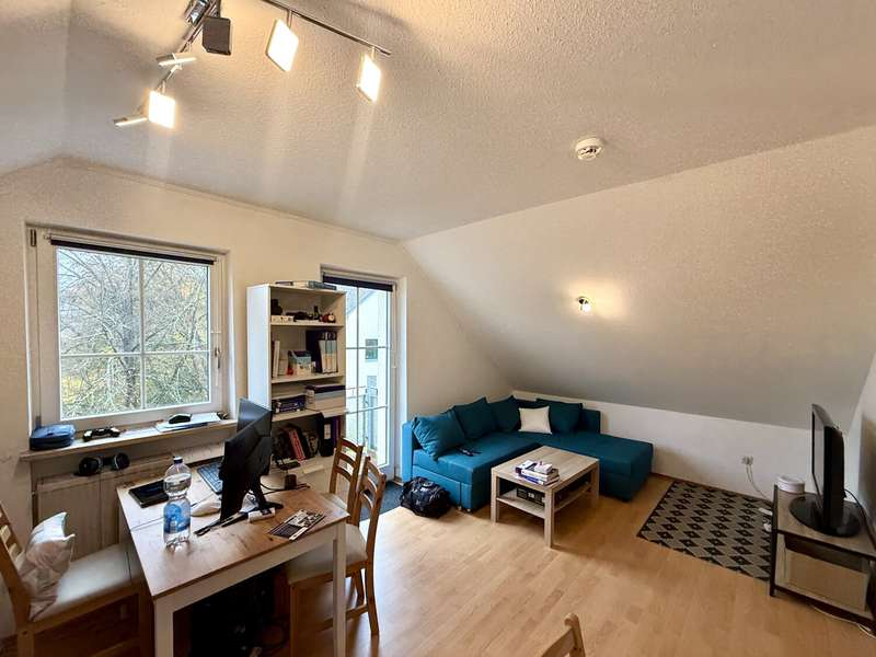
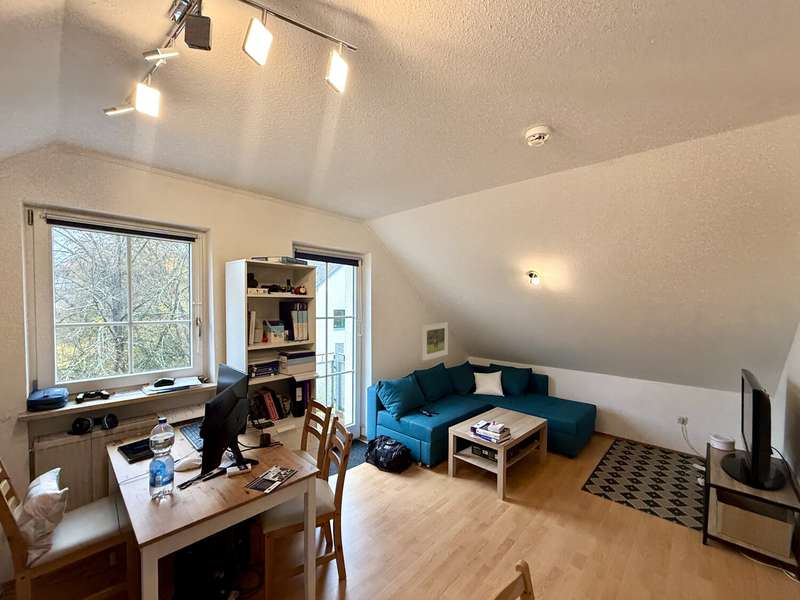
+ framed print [421,321,449,362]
